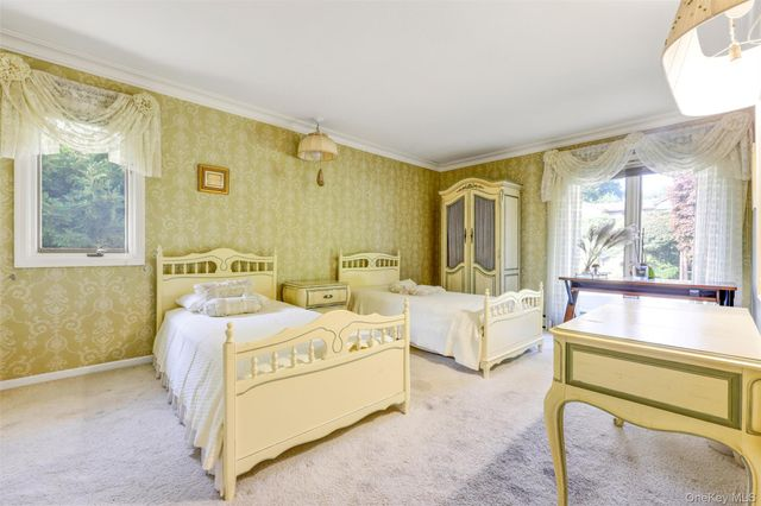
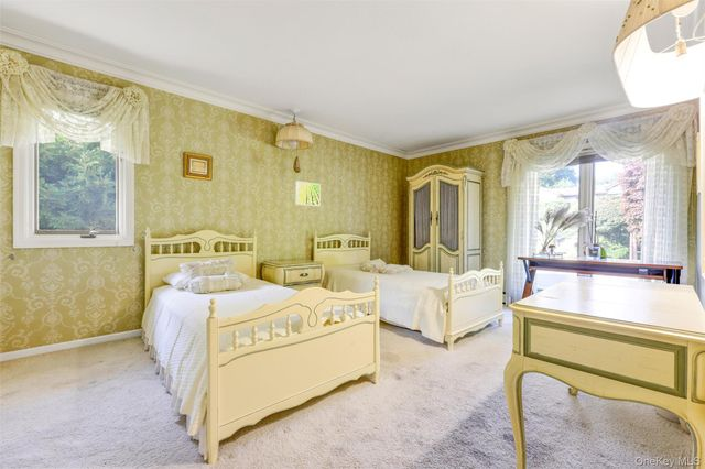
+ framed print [295,179,322,207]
